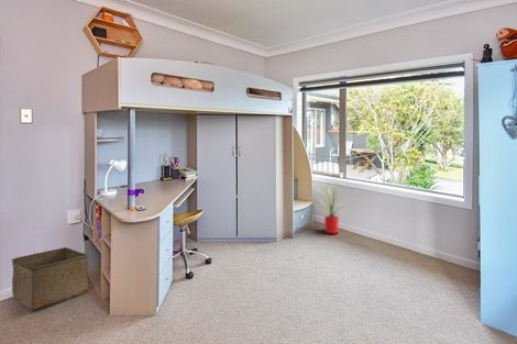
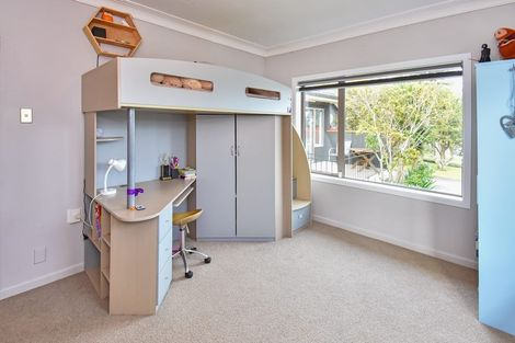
- house plant [315,181,350,234]
- storage bin [11,246,90,311]
